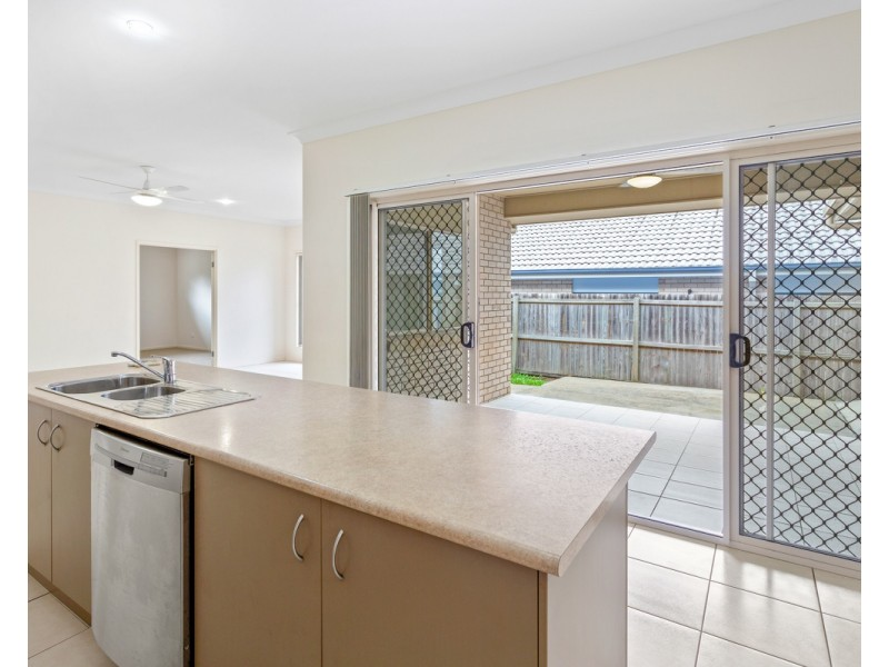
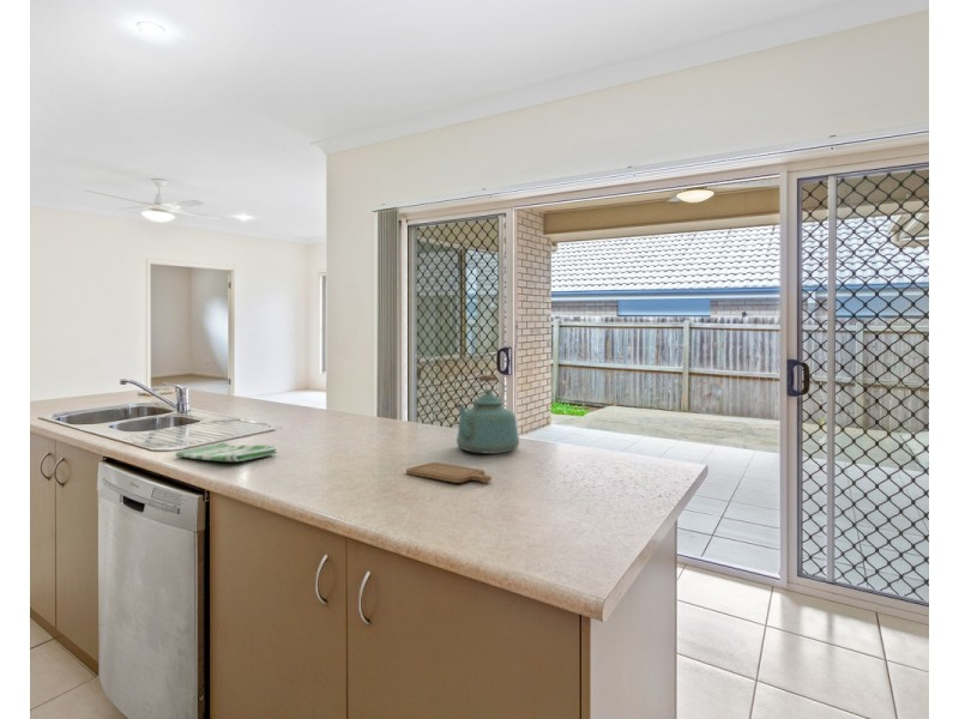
+ kettle [456,374,520,455]
+ dish towel [174,441,278,463]
+ chopping board [405,461,493,484]
